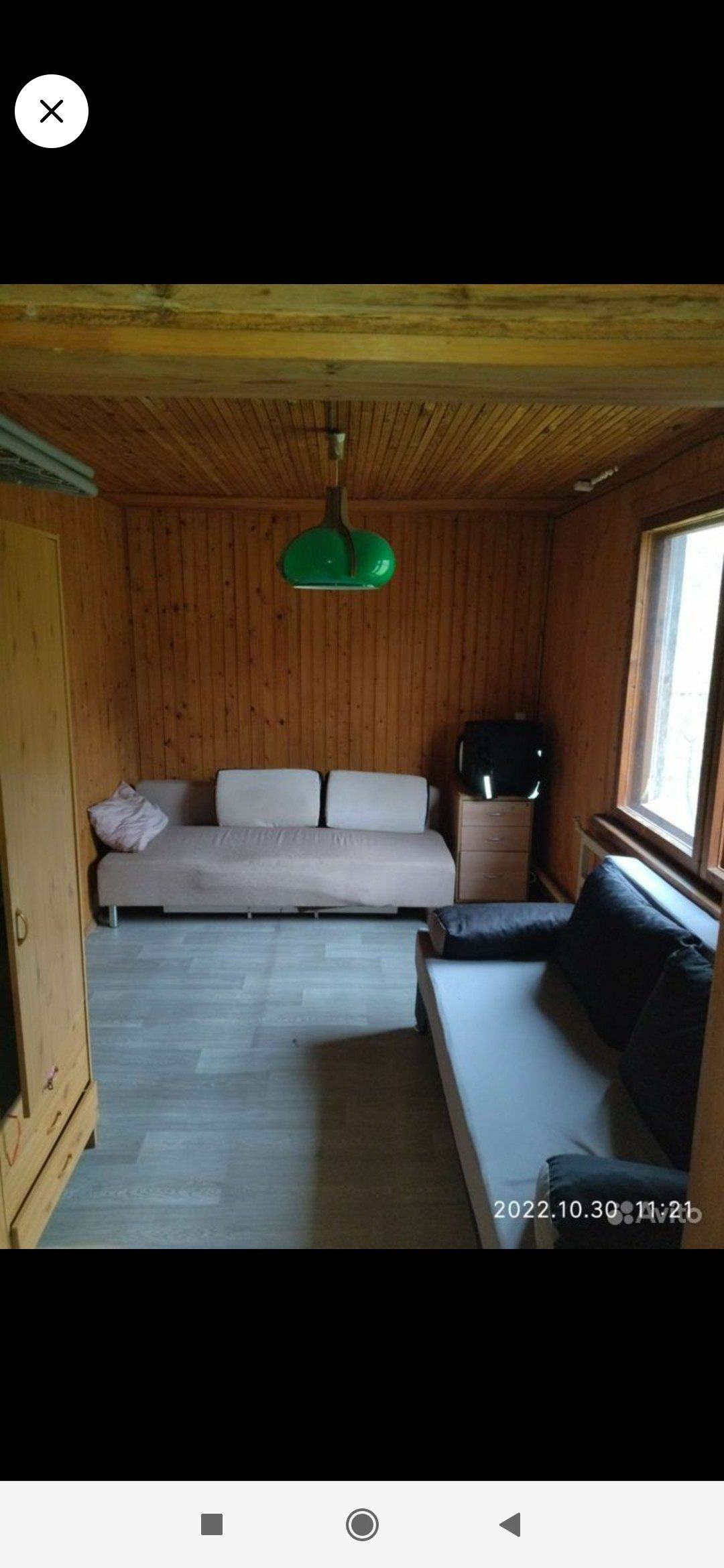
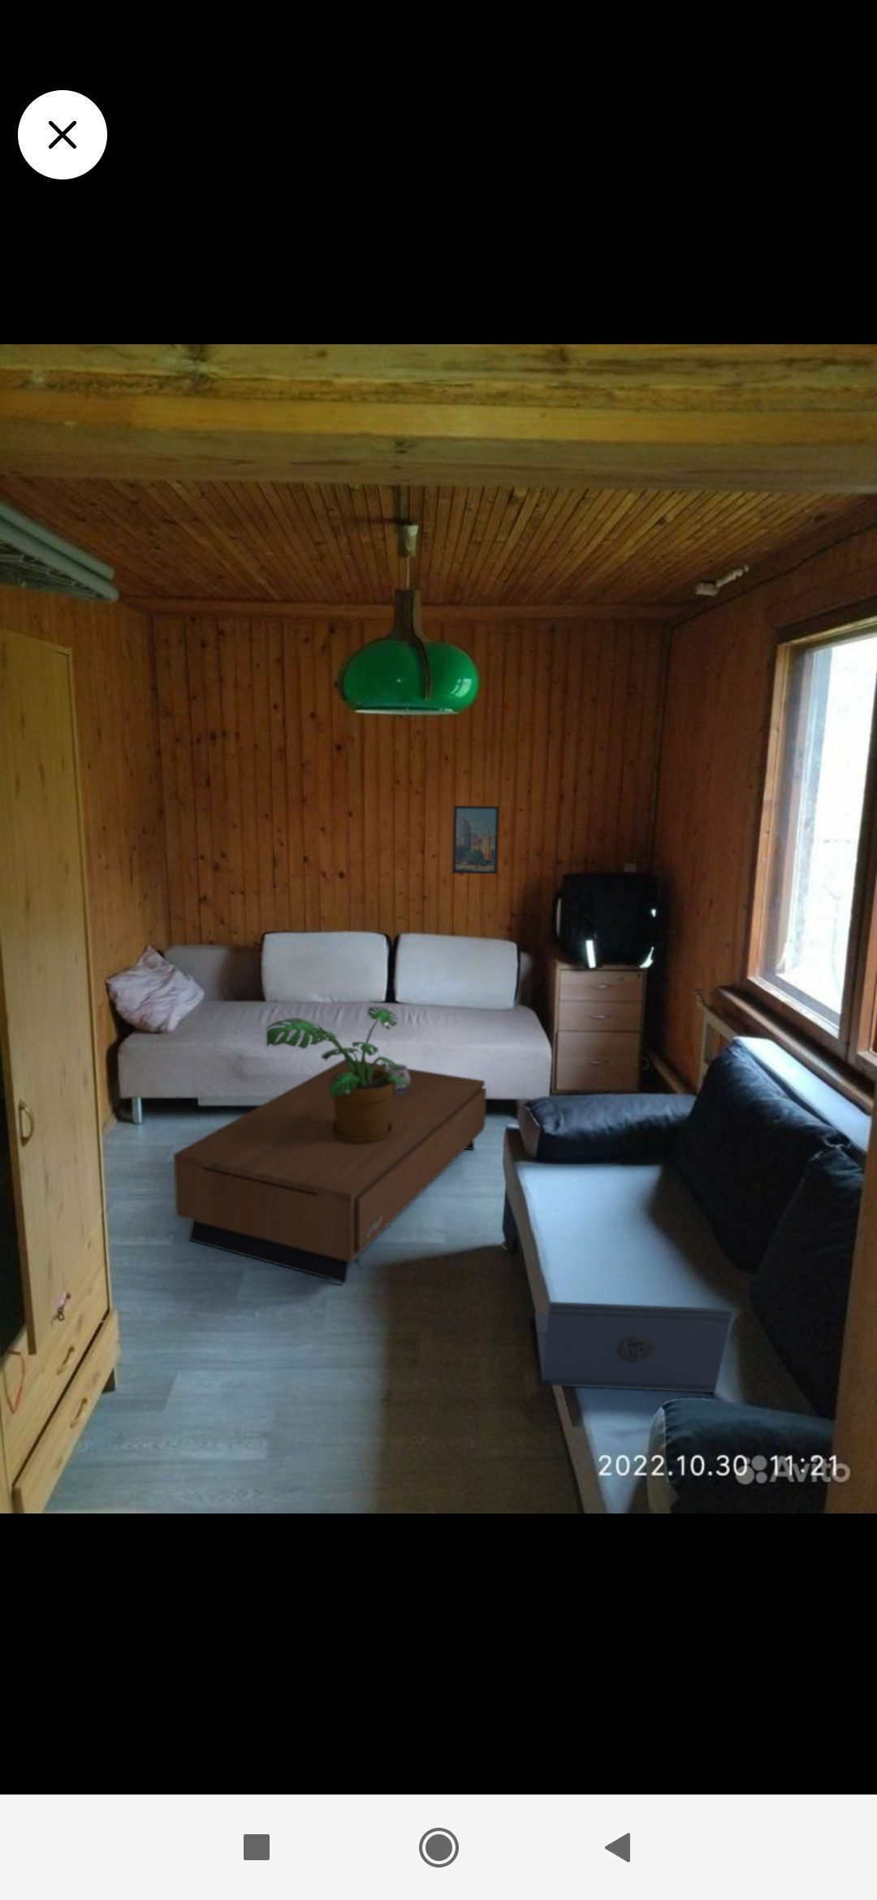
+ laptop [534,1300,733,1393]
+ potted plant [265,1006,408,1143]
+ coffee table [173,1059,487,1283]
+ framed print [452,805,500,875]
+ mug [385,1063,411,1094]
